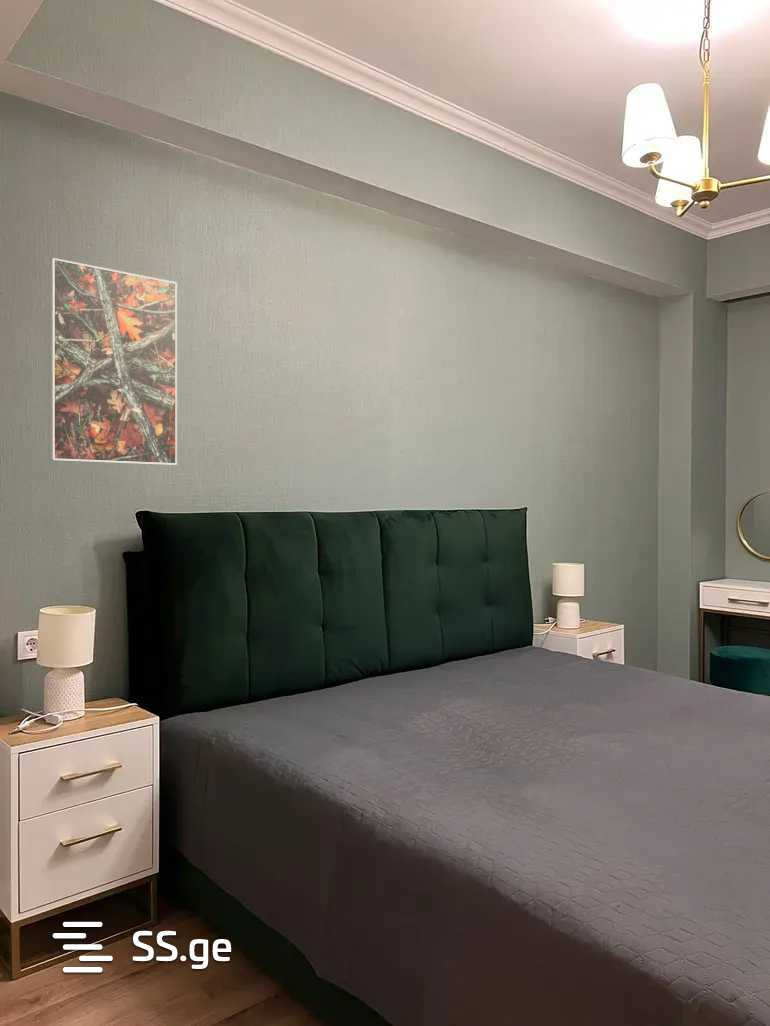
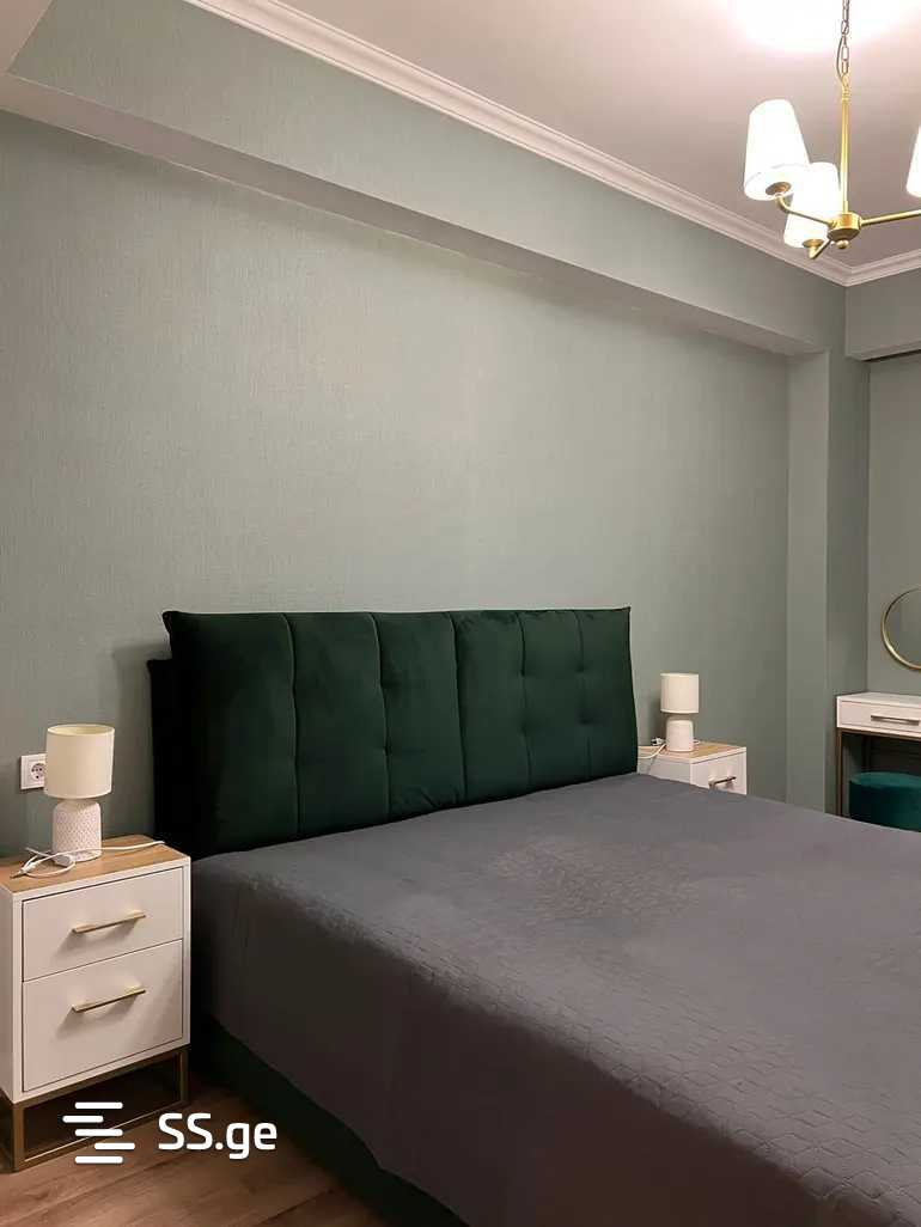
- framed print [49,257,178,466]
